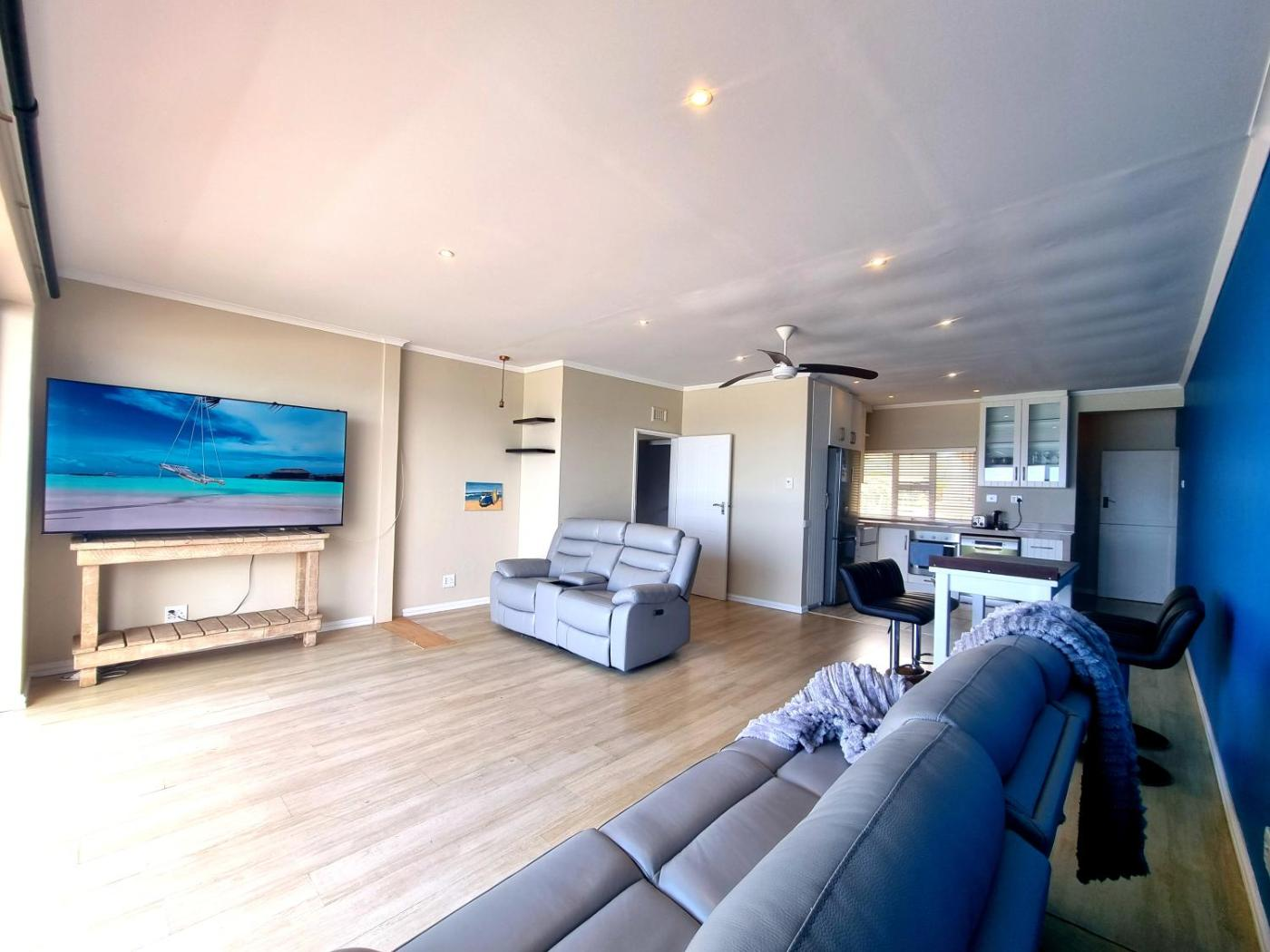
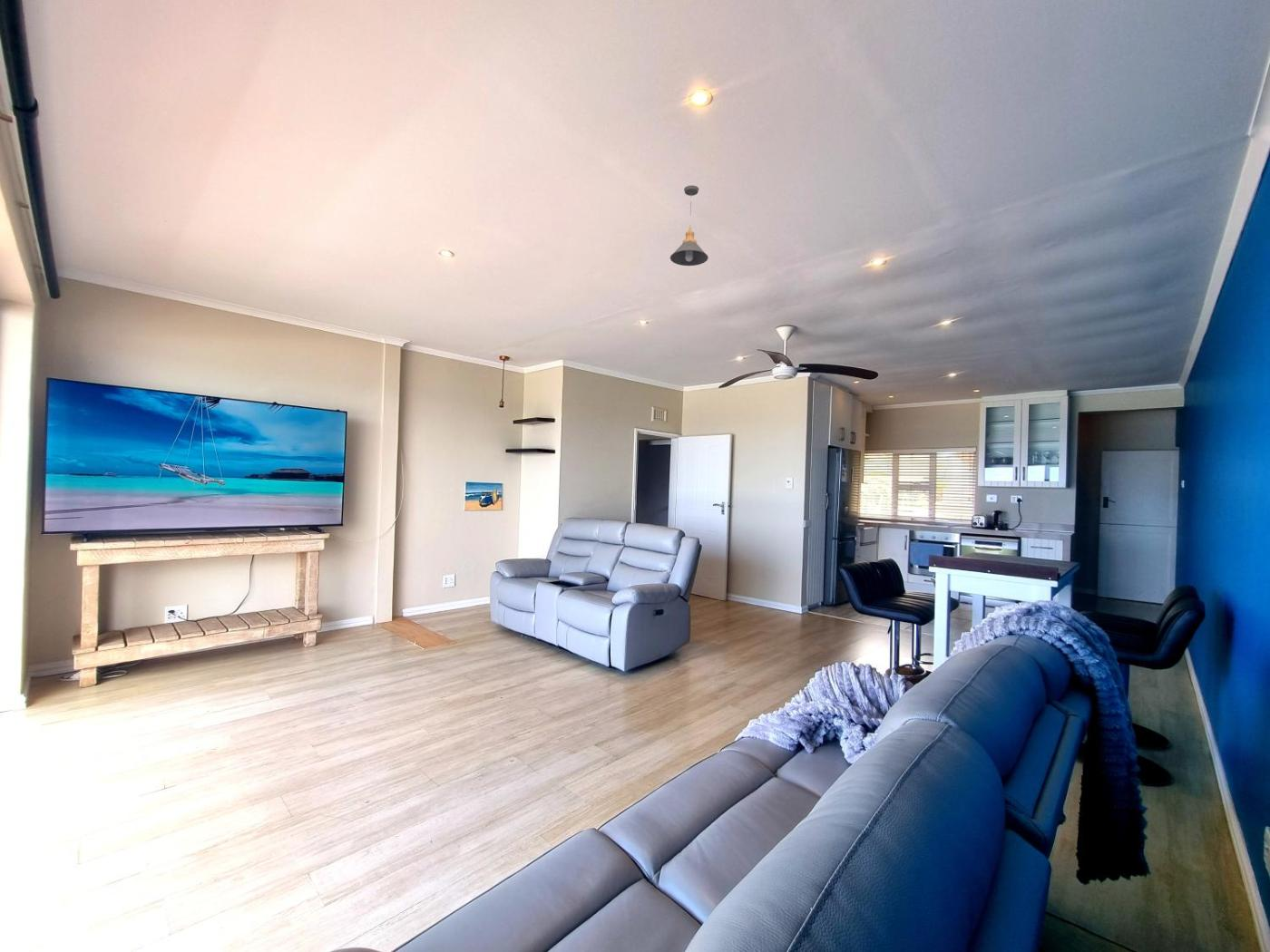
+ pendant light [669,185,709,267]
